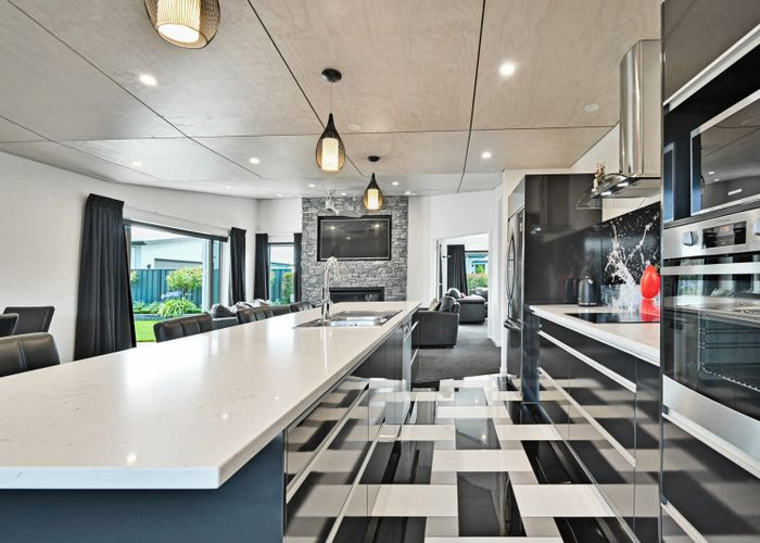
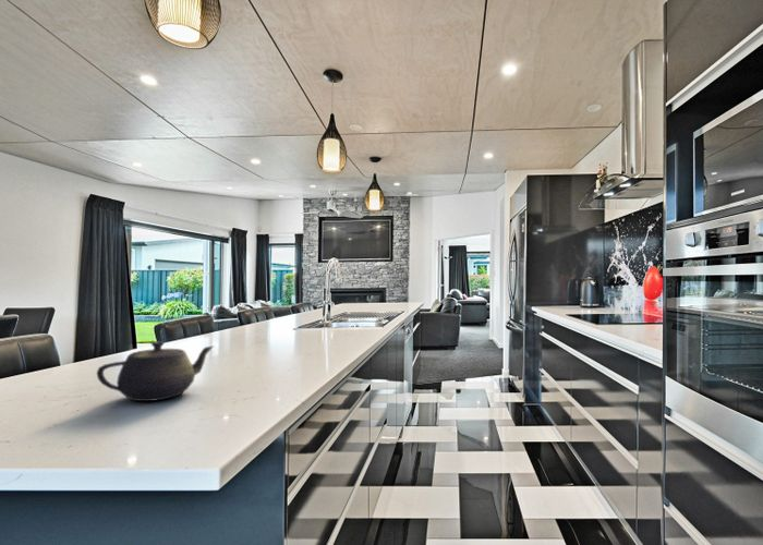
+ teapot [96,340,215,402]
